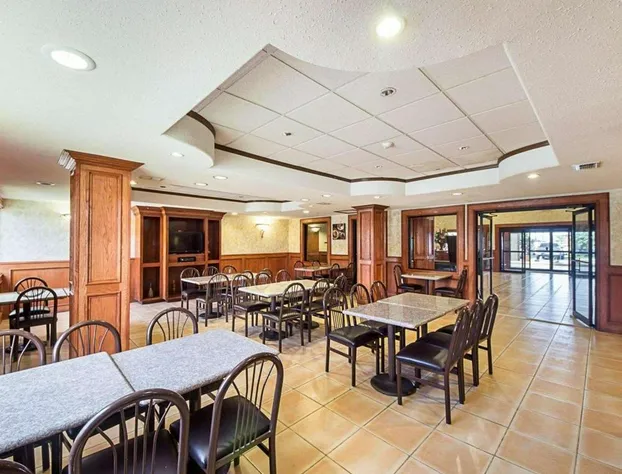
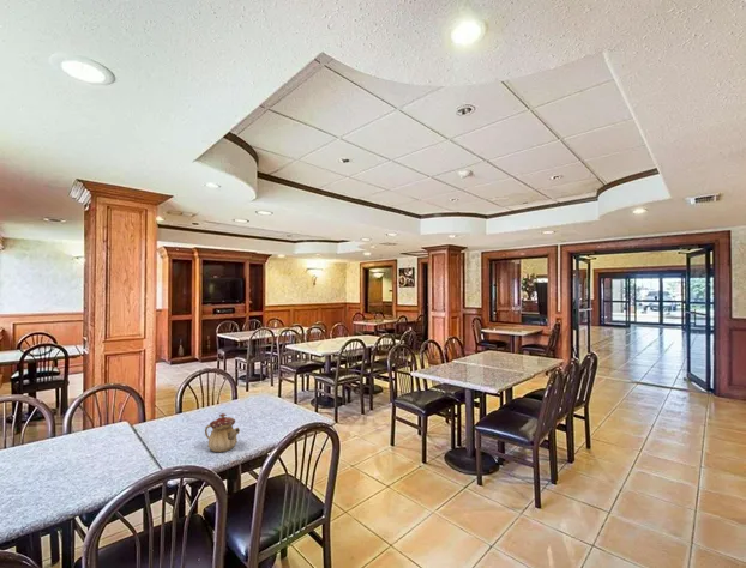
+ teapot [204,412,241,453]
